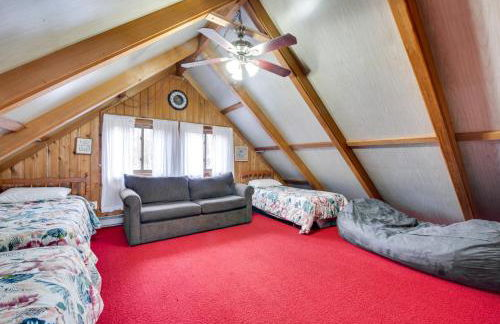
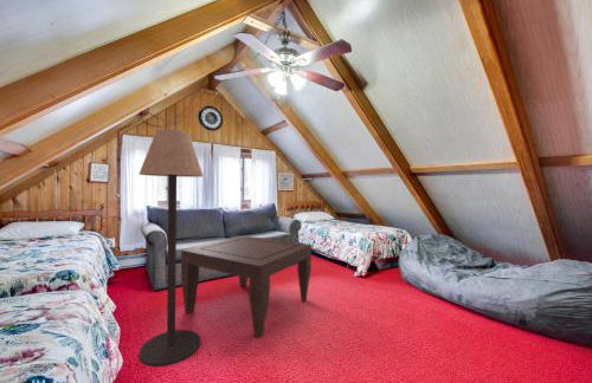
+ floor lamp [137,128,204,368]
+ coffee table [180,234,313,338]
